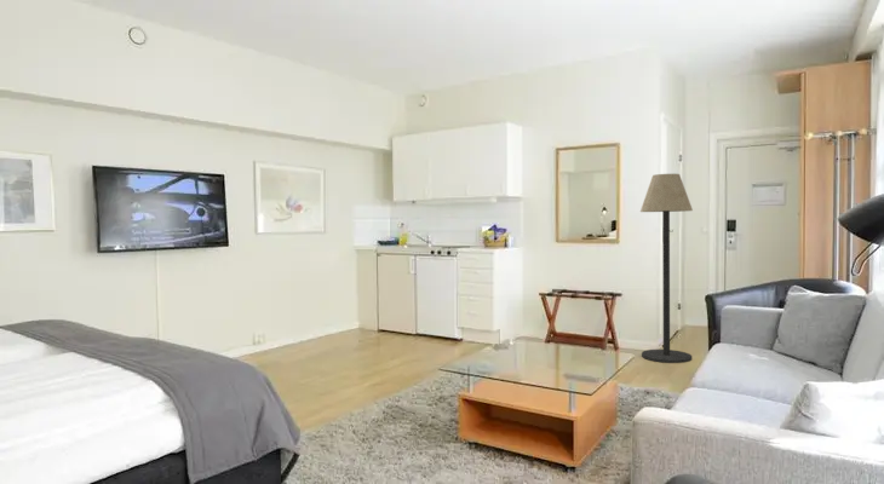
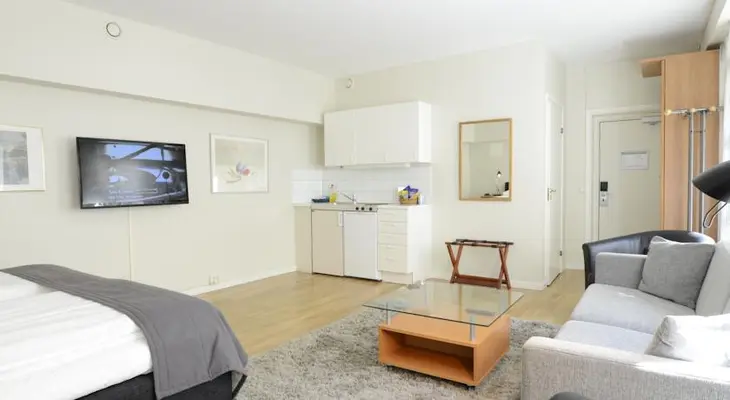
- floor lamp [639,173,694,364]
